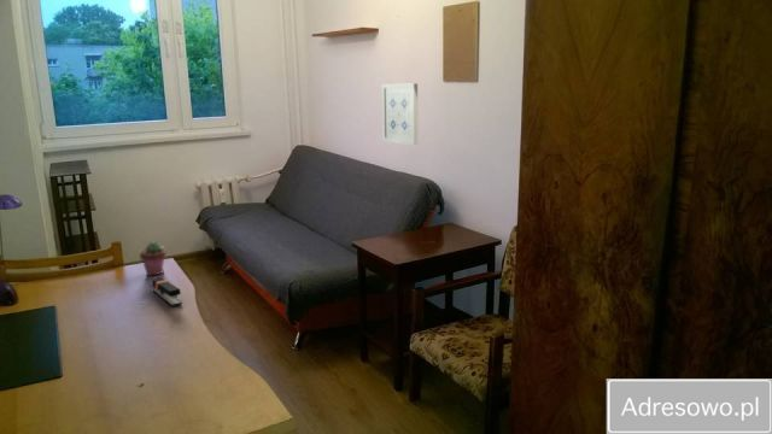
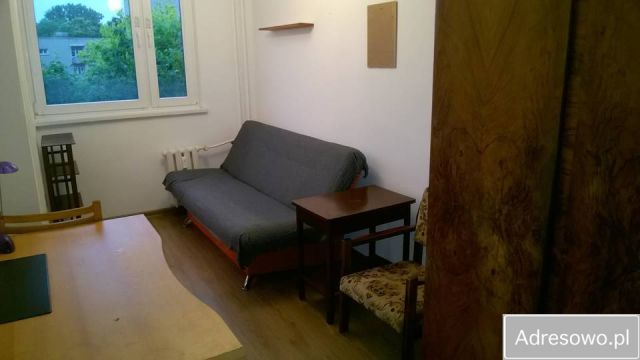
- wall art [381,82,419,146]
- potted succulent [139,240,166,276]
- stapler [152,277,183,307]
